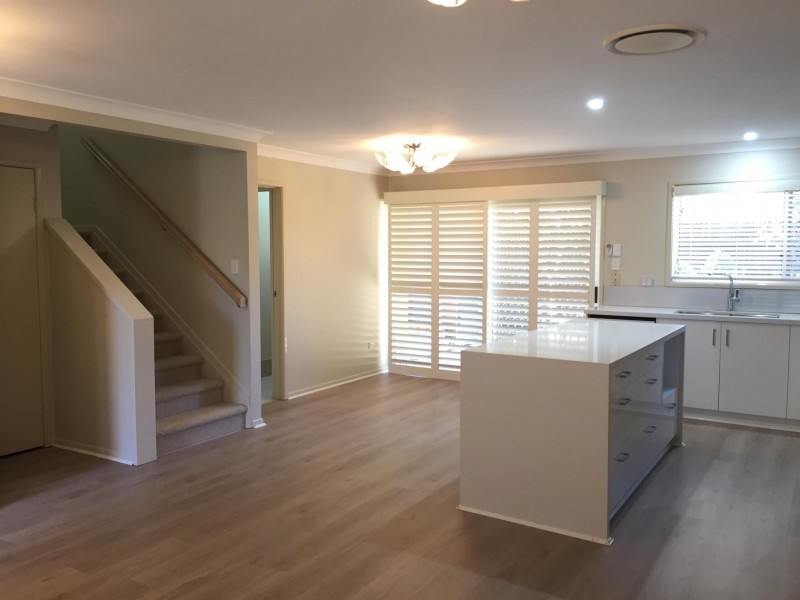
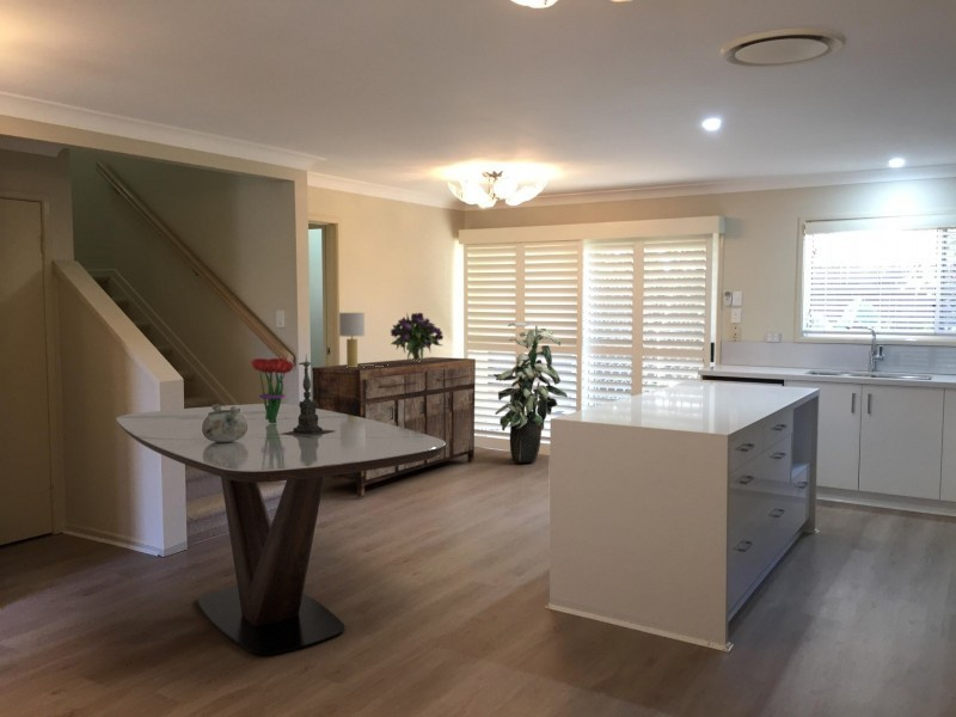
+ table lamp [338,312,388,368]
+ decorative bowl [202,403,247,442]
+ candle holder [282,355,336,437]
+ sideboard [311,356,477,498]
+ dining table [115,403,446,656]
+ bouquet [390,311,445,362]
+ bouquet [251,357,296,423]
+ indoor plant [492,321,569,464]
